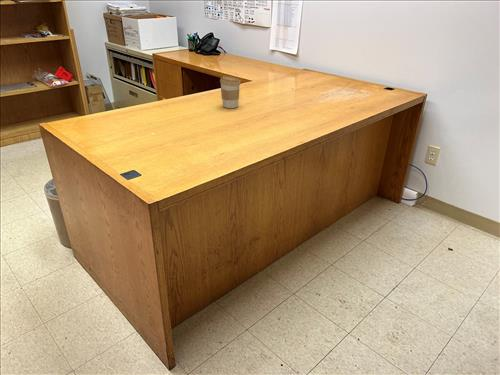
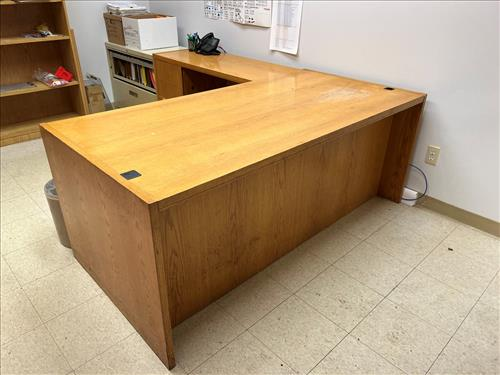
- coffee cup [219,75,242,109]
